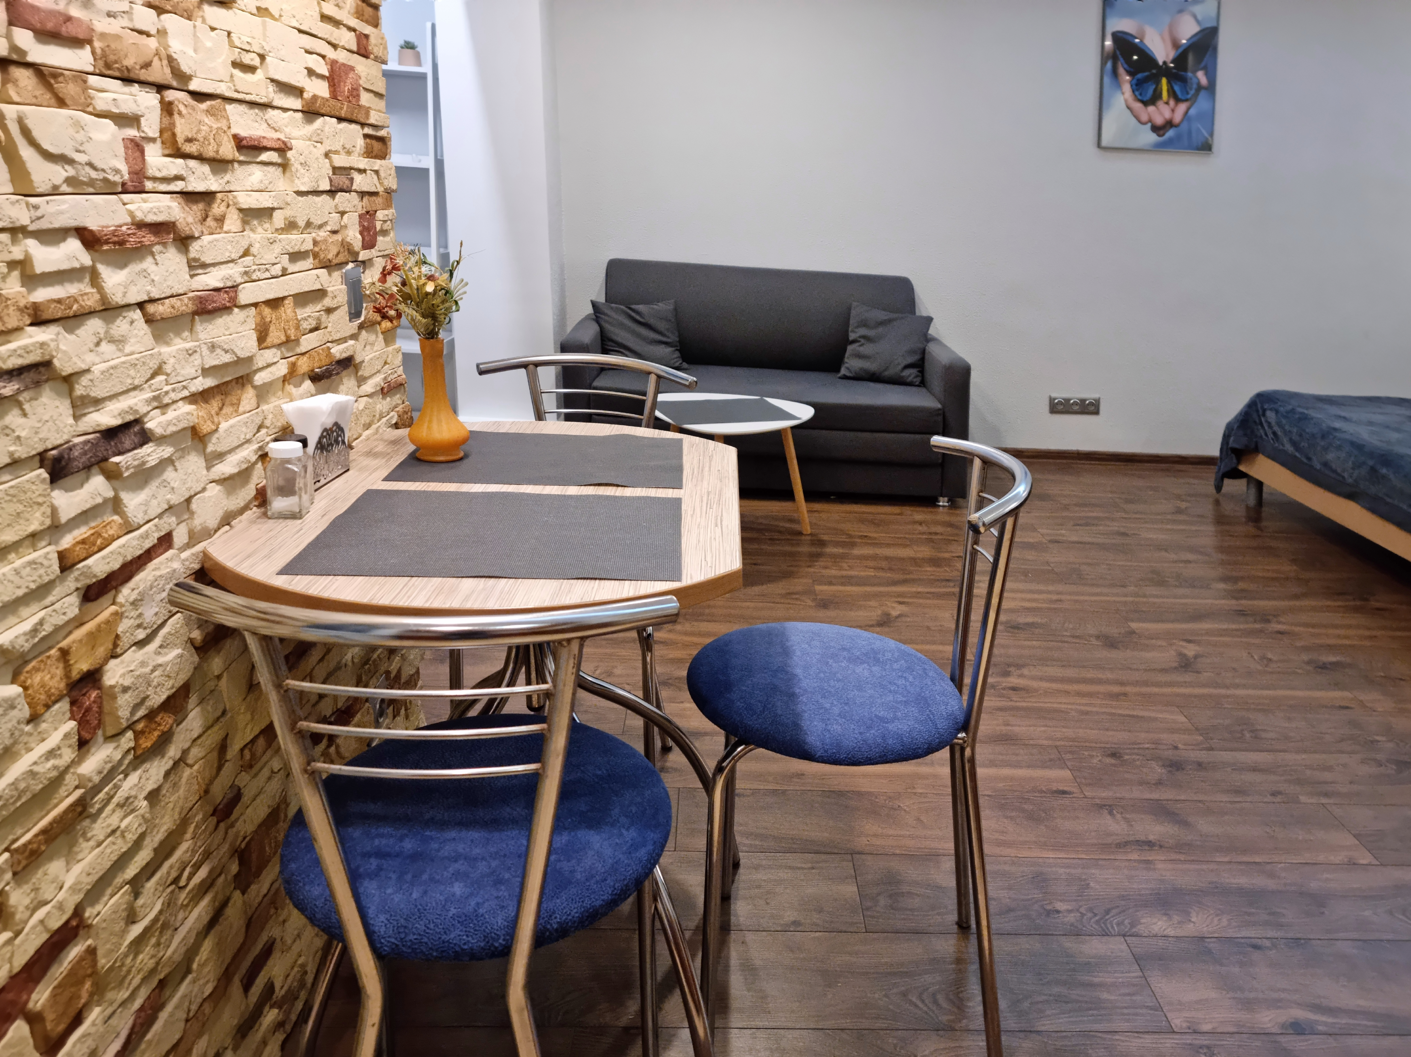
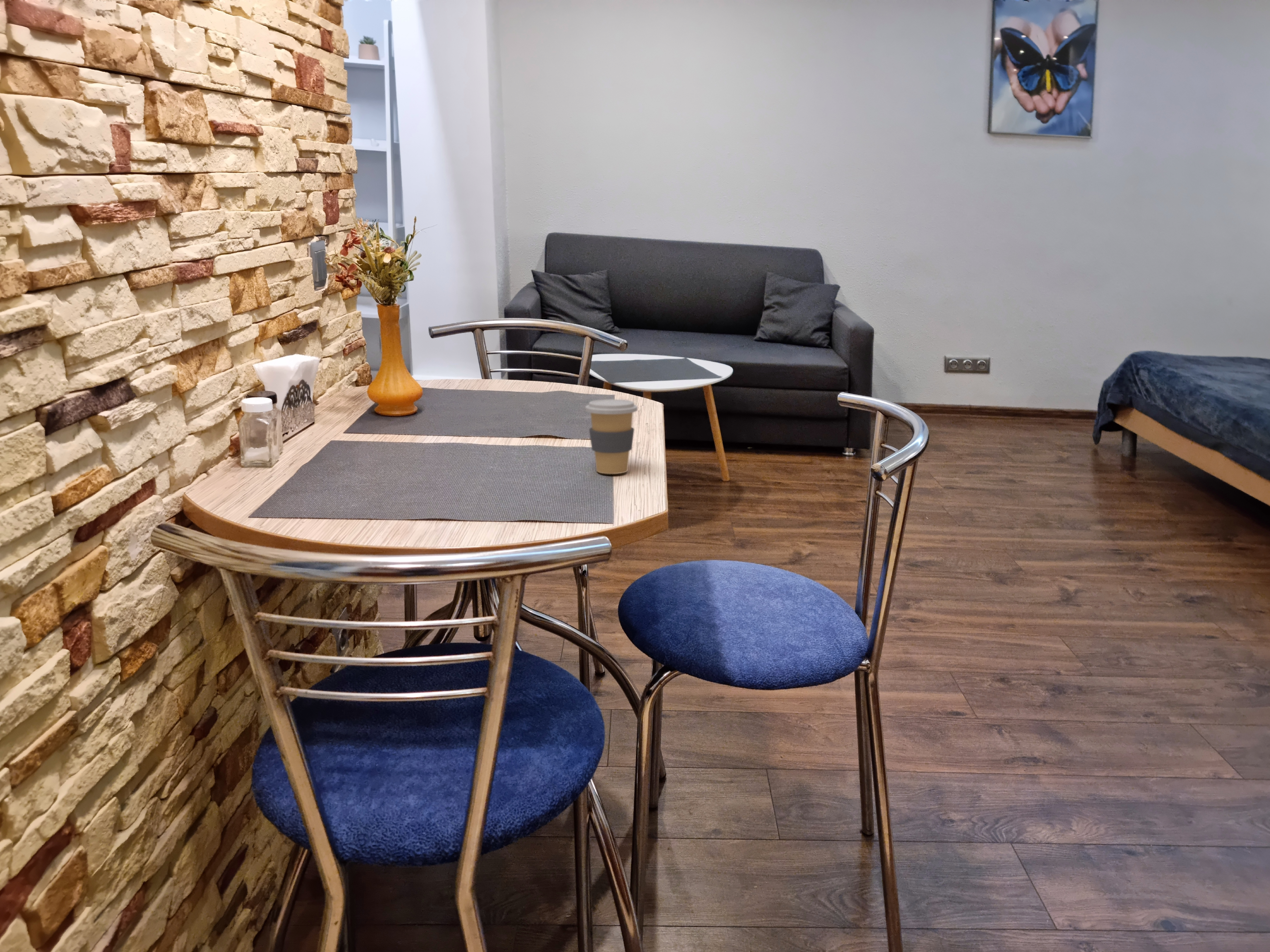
+ coffee cup [585,399,638,474]
